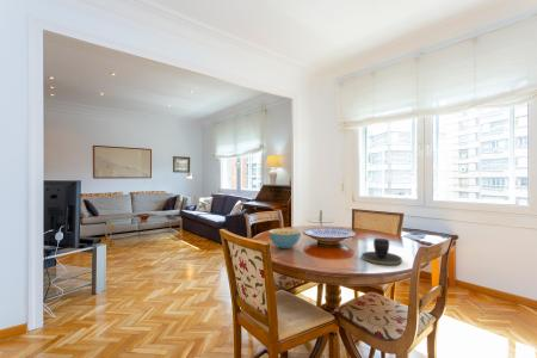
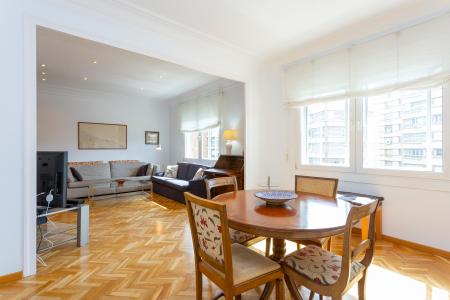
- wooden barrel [360,237,403,266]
- cereal bowl [267,228,302,249]
